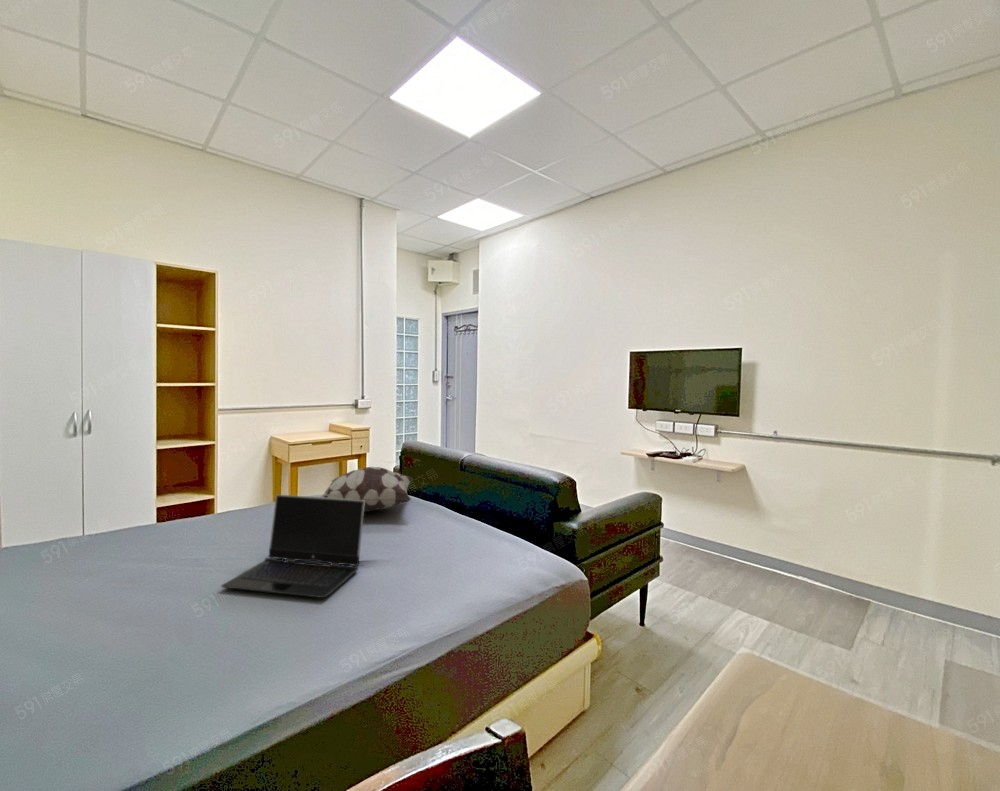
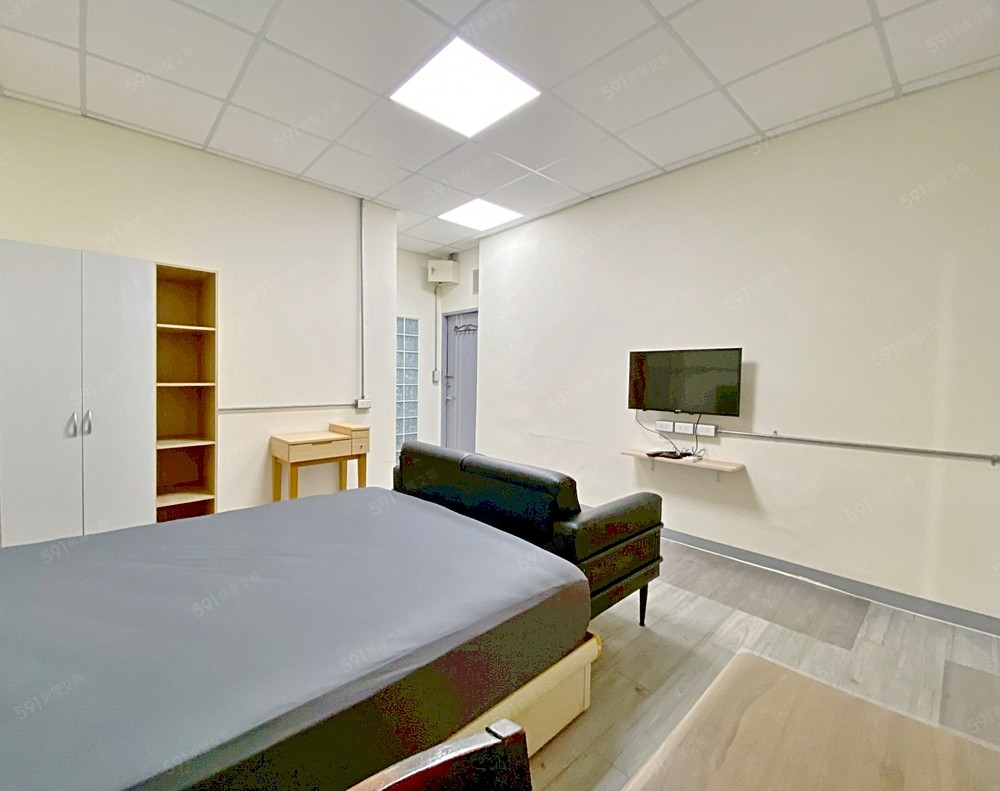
- decorative pillow [320,466,415,513]
- laptop computer [220,494,365,599]
